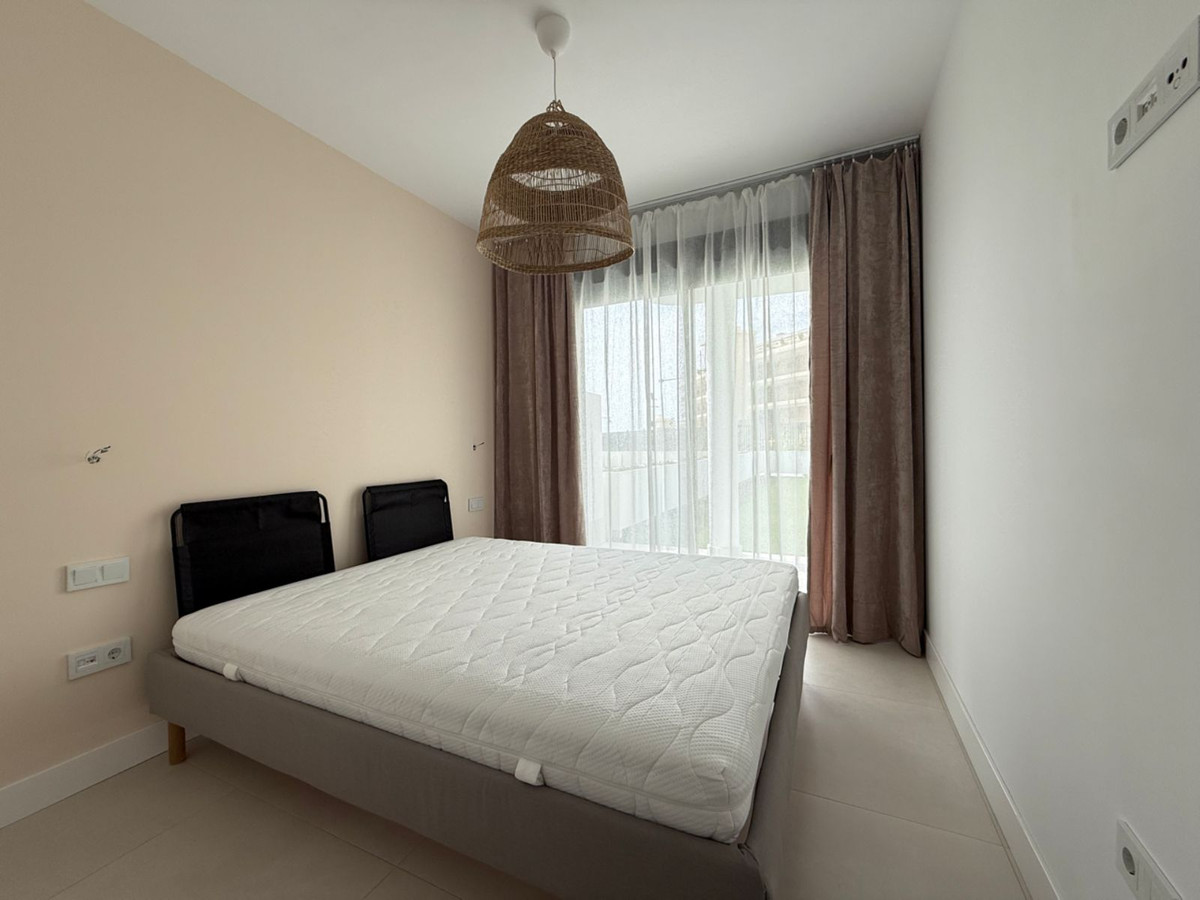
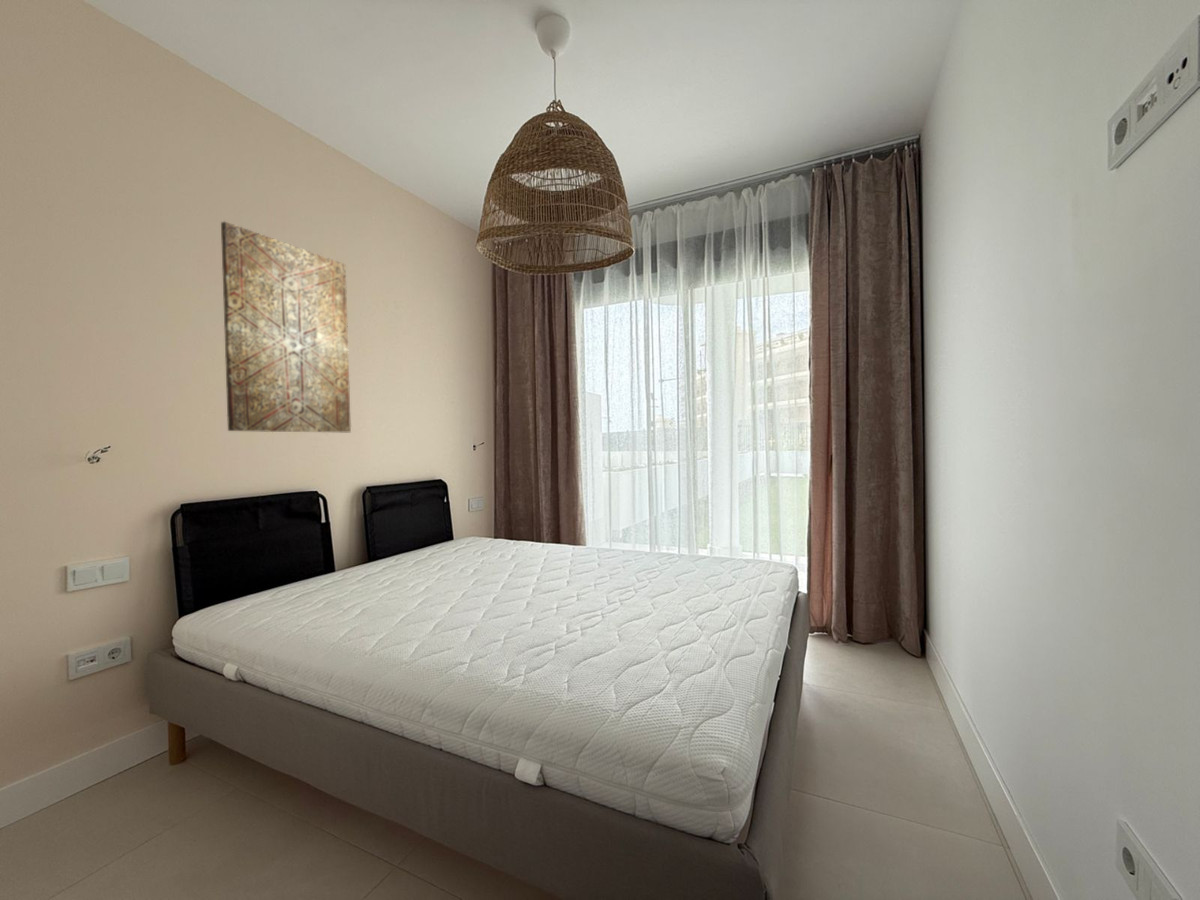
+ wall art [220,220,352,433]
